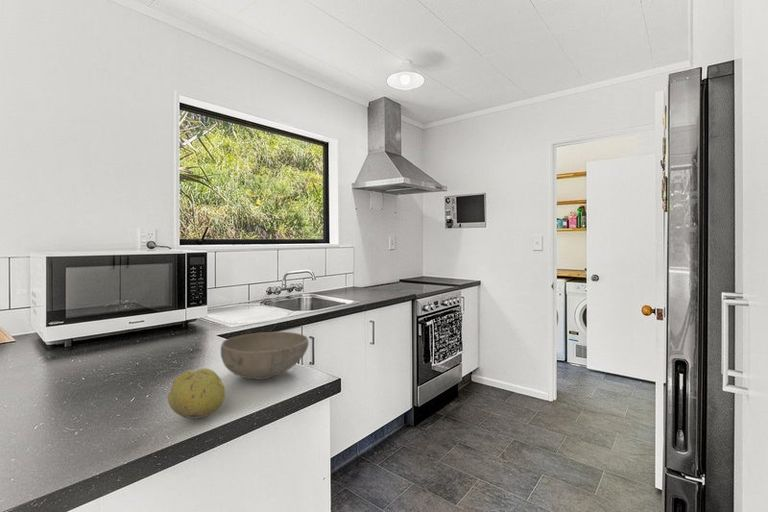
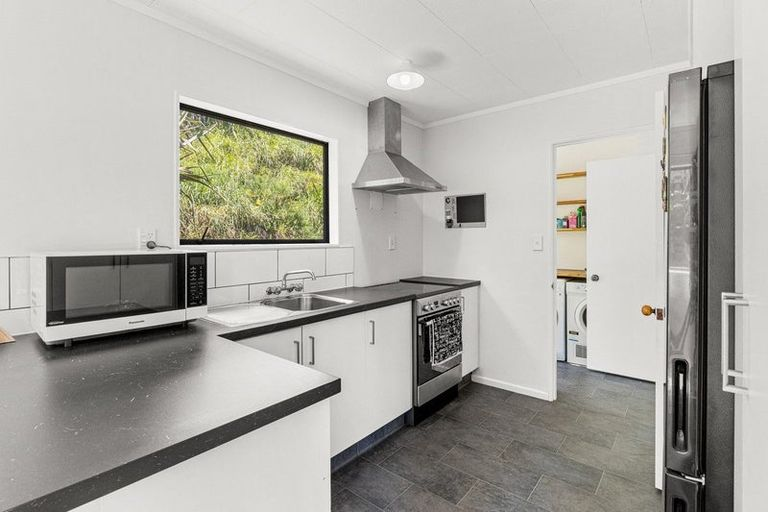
- bowl [220,331,310,381]
- fruit [167,367,227,420]
